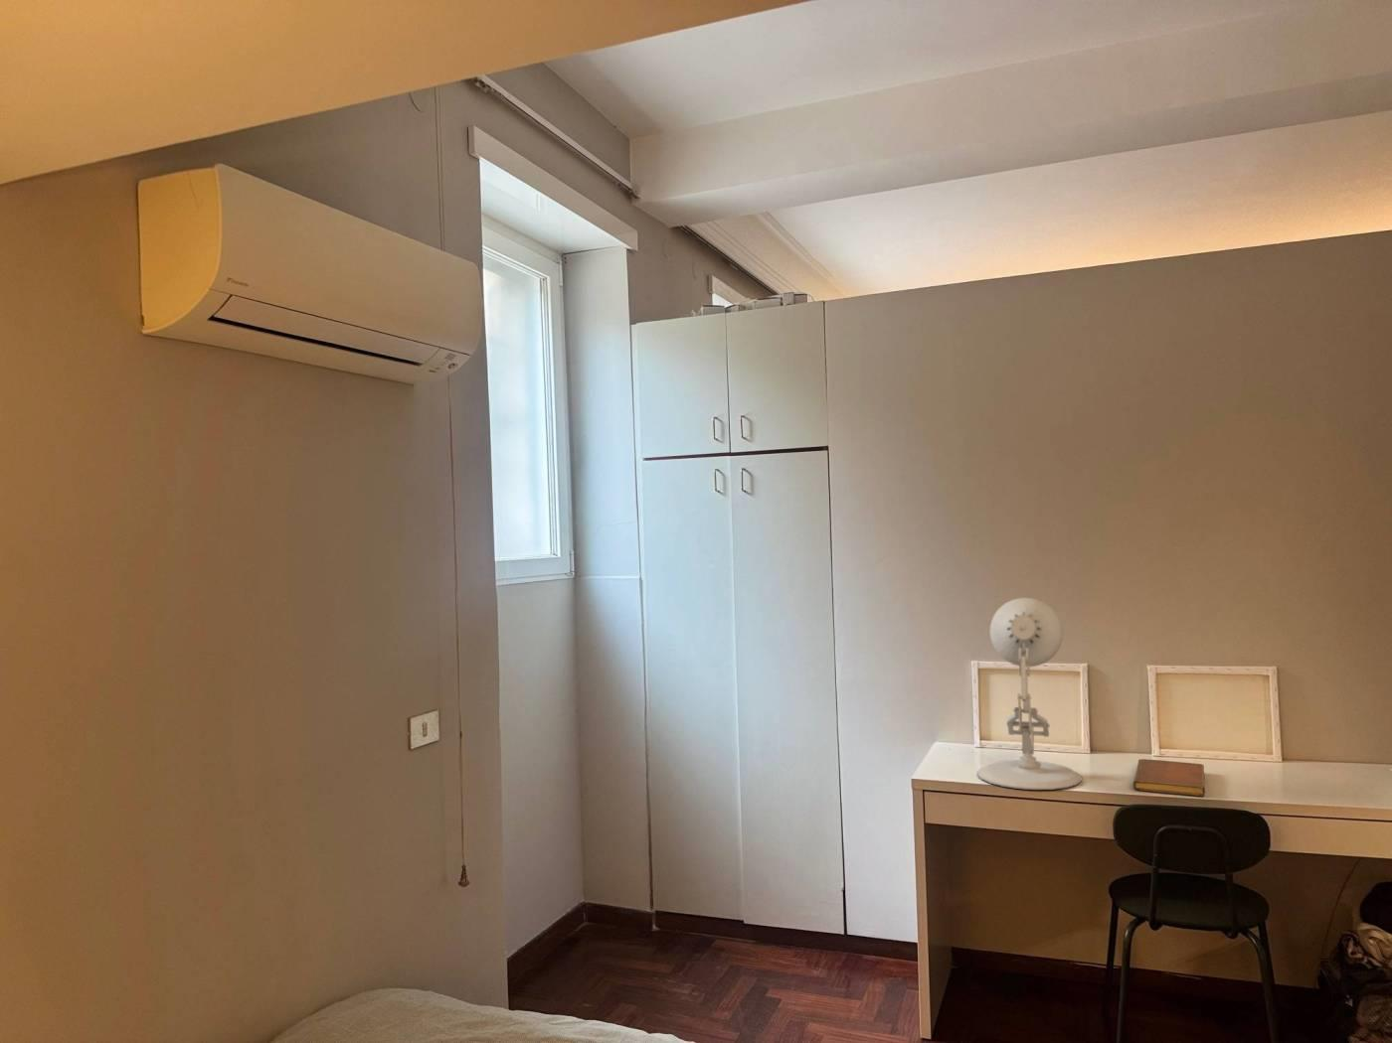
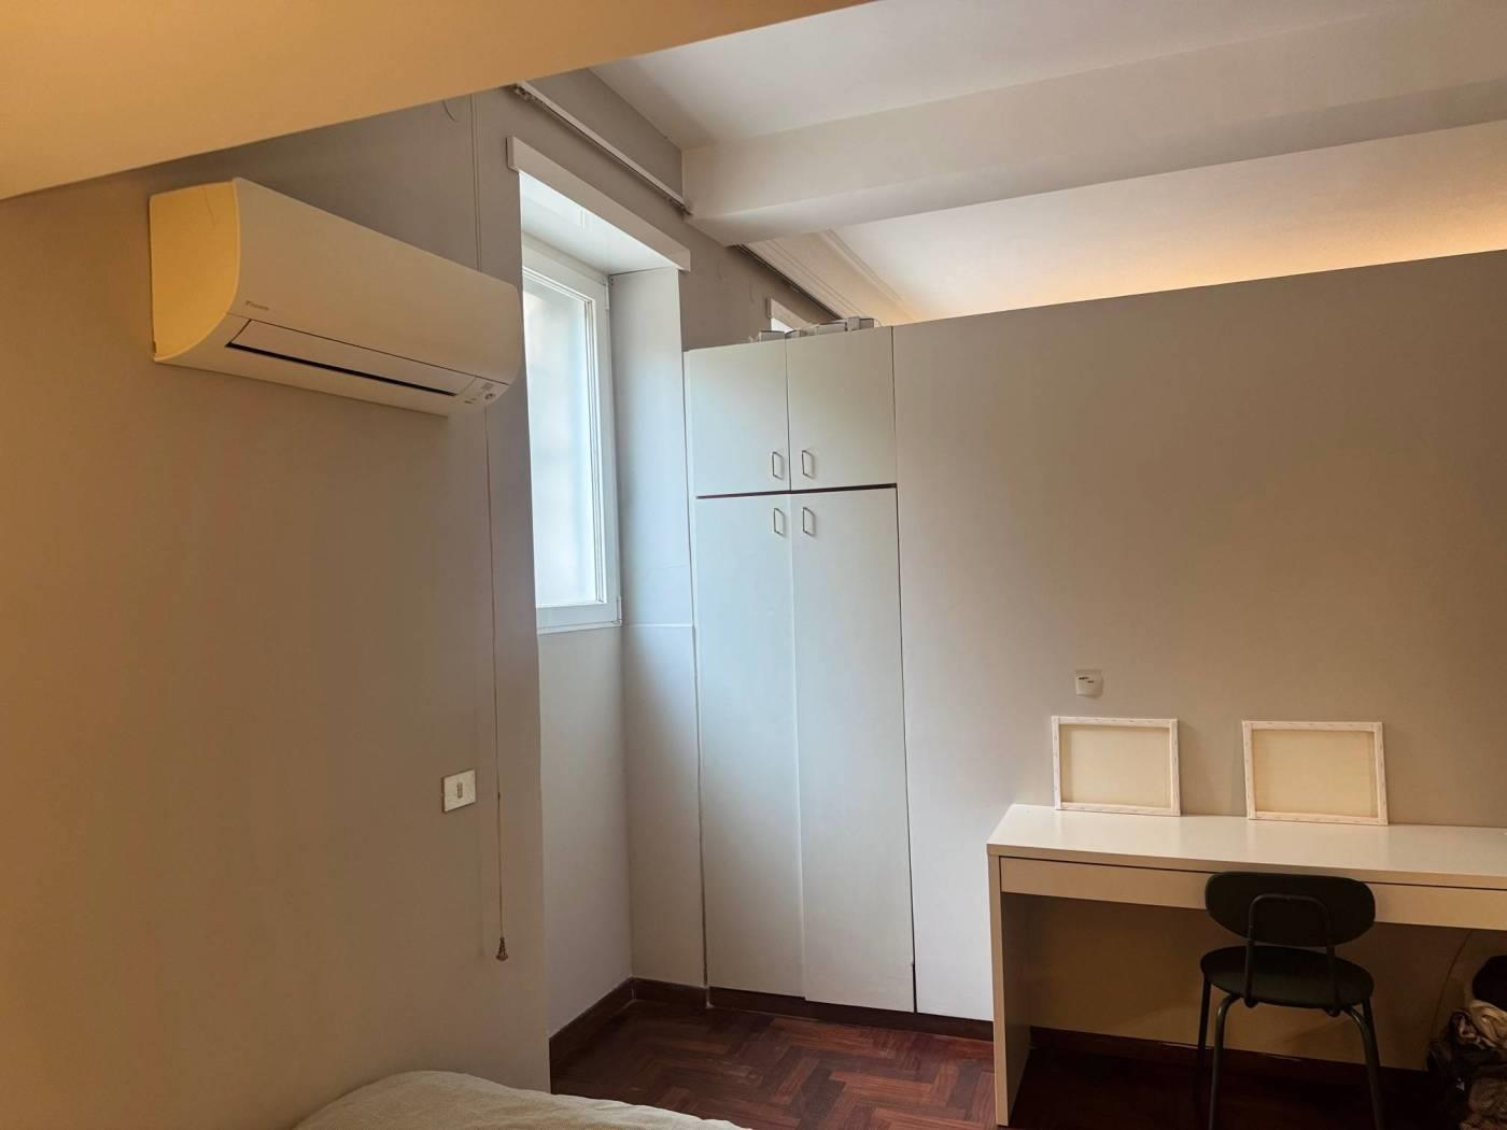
- notebook [1132,758,1206,796]
- desk lamp [977,597,1083,791]
